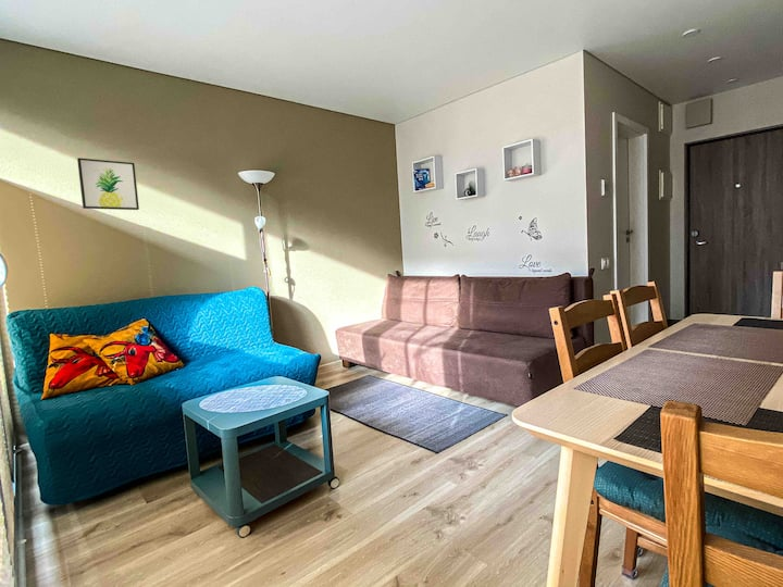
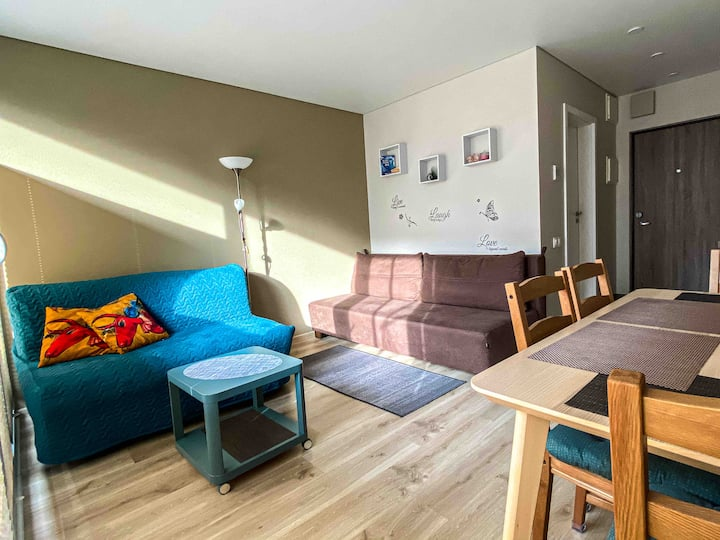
- wall art [76,157,140,211]
